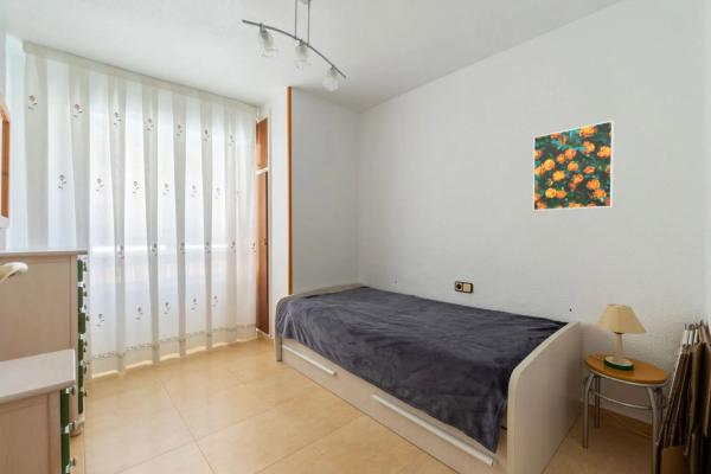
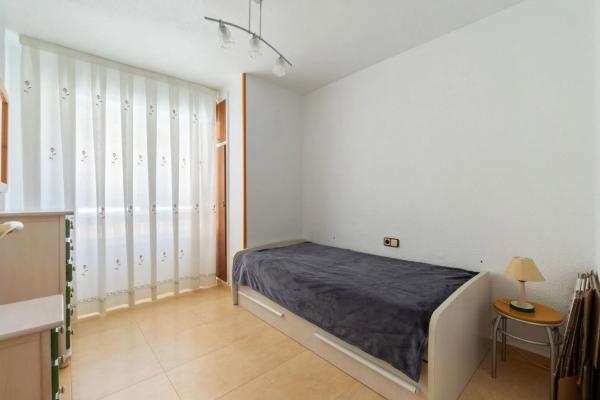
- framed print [532,120,615,212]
